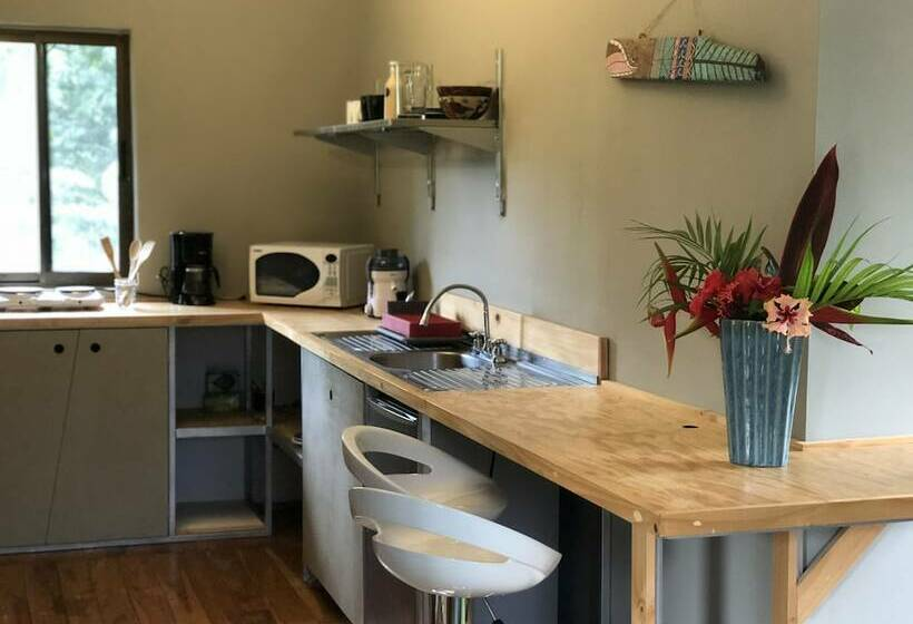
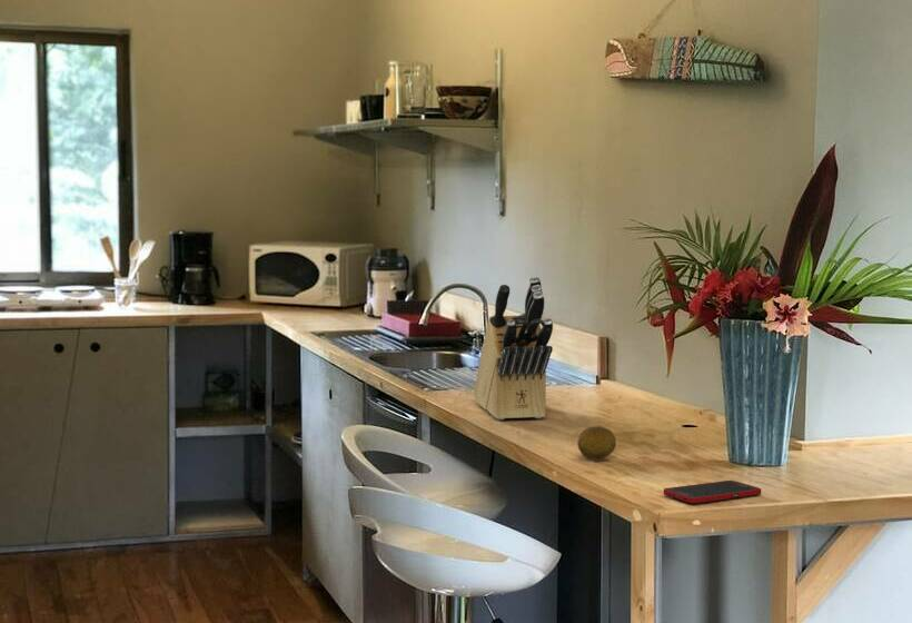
+ cell phone [663,479,762,504]
+ knife block [473,275,554,421]
+ fruit [577,425,617,461]
